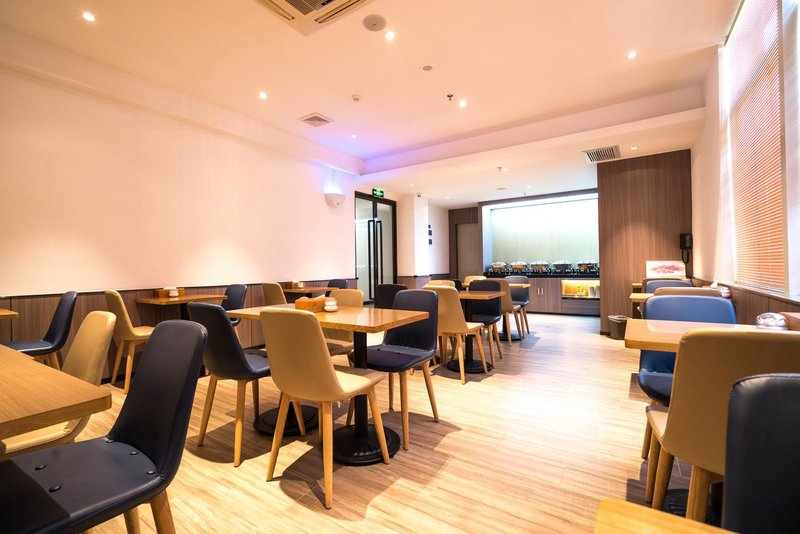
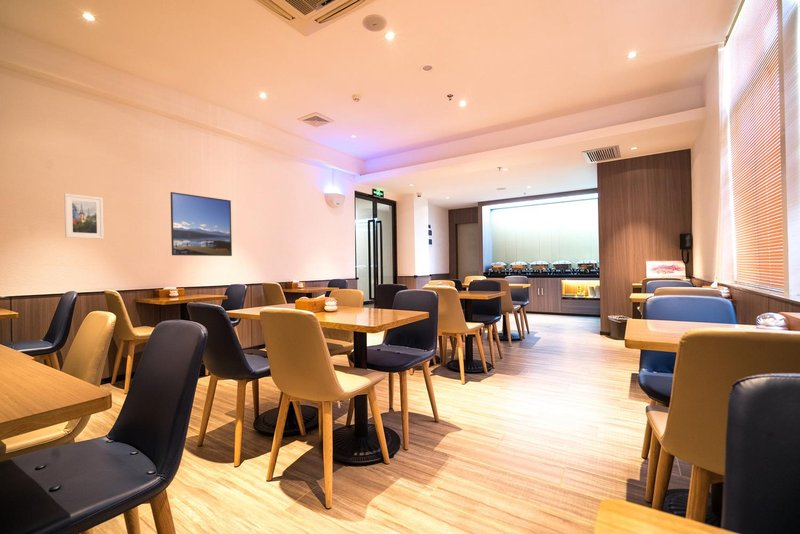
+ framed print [169,191,233,257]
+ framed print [63,192,105,240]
